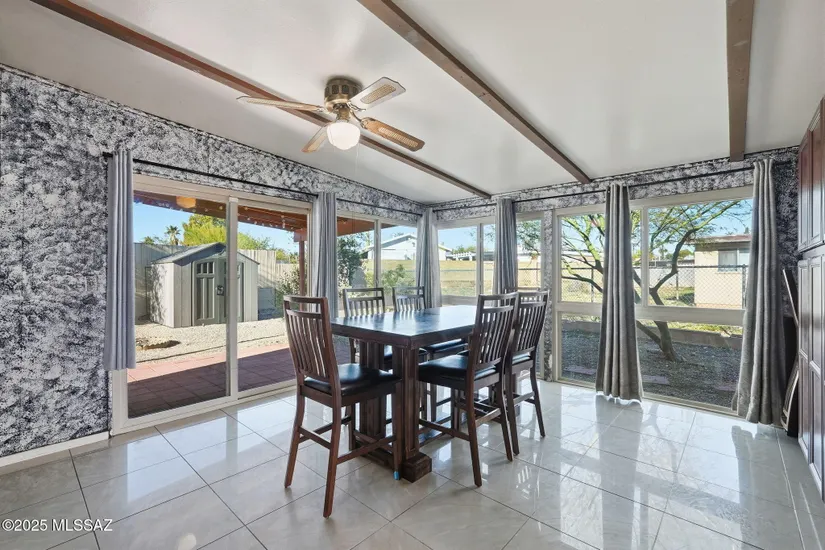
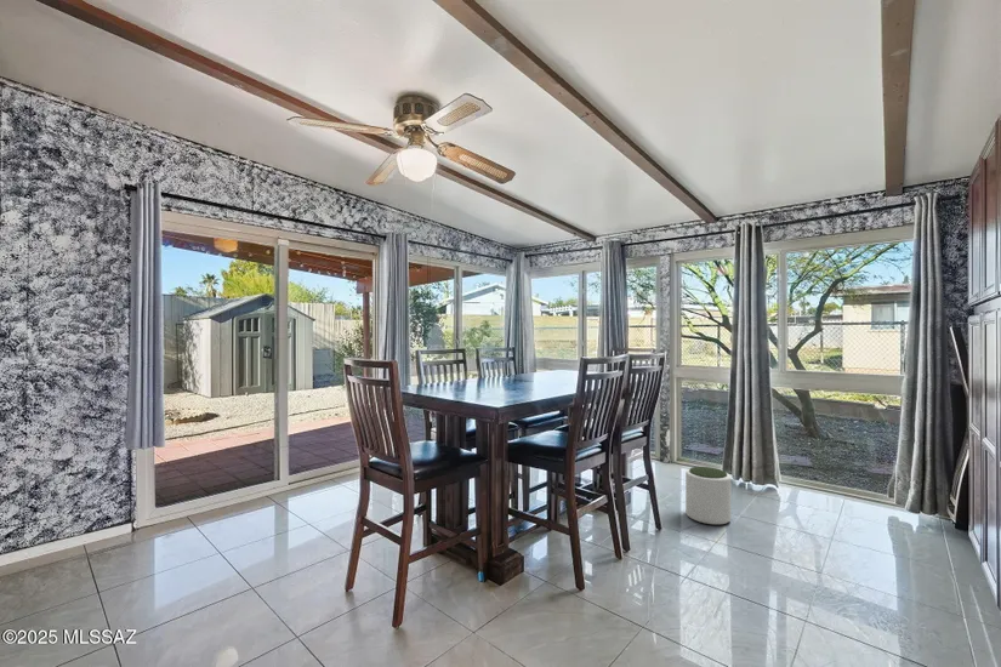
+ plant pot [684,466,732,526]
